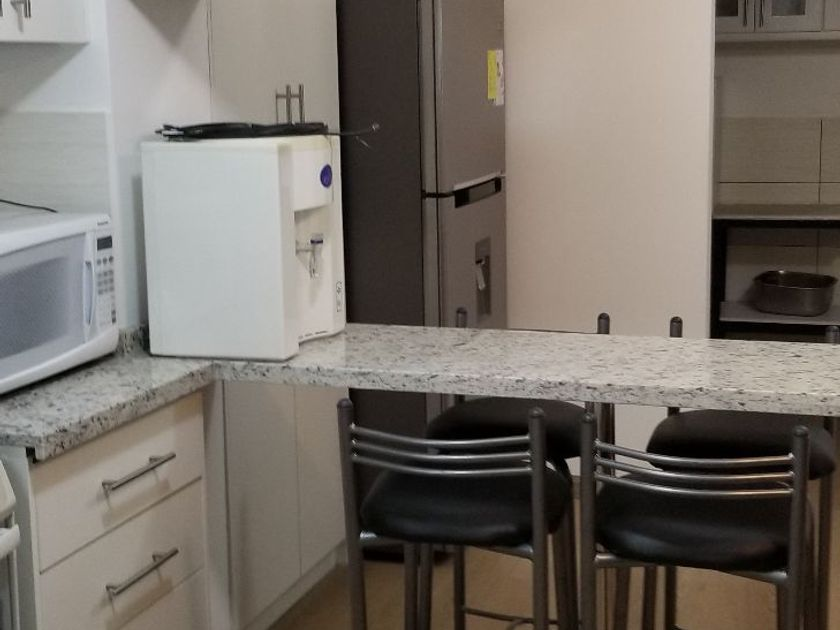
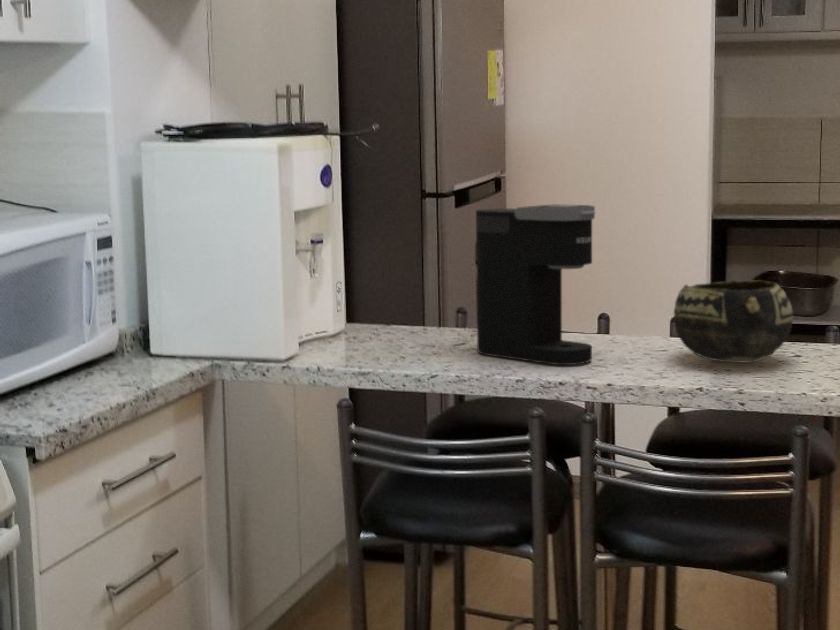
+ coffee maker [475,203,596,366]
+ ceramic bowl [673,279,794,364]
